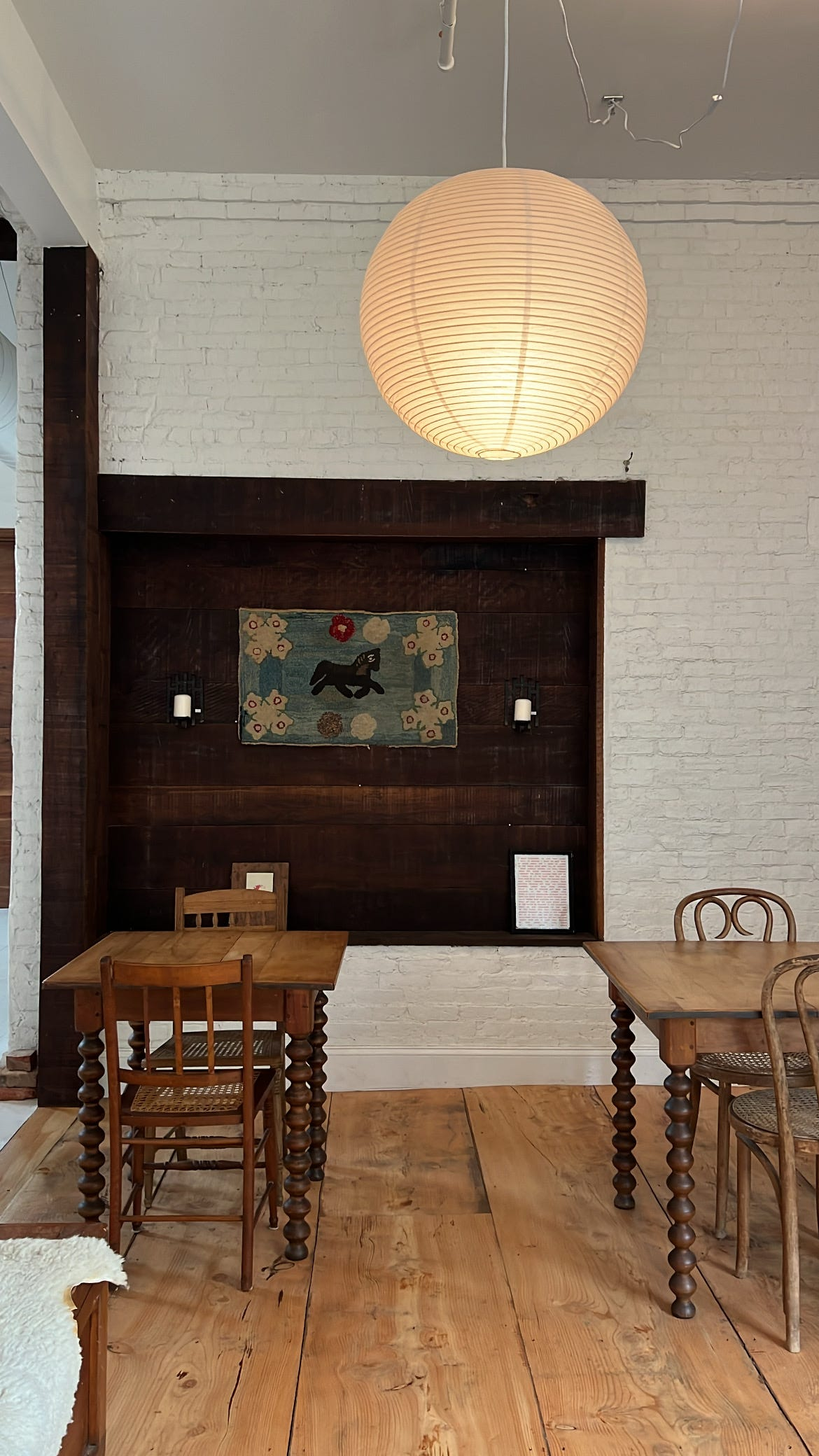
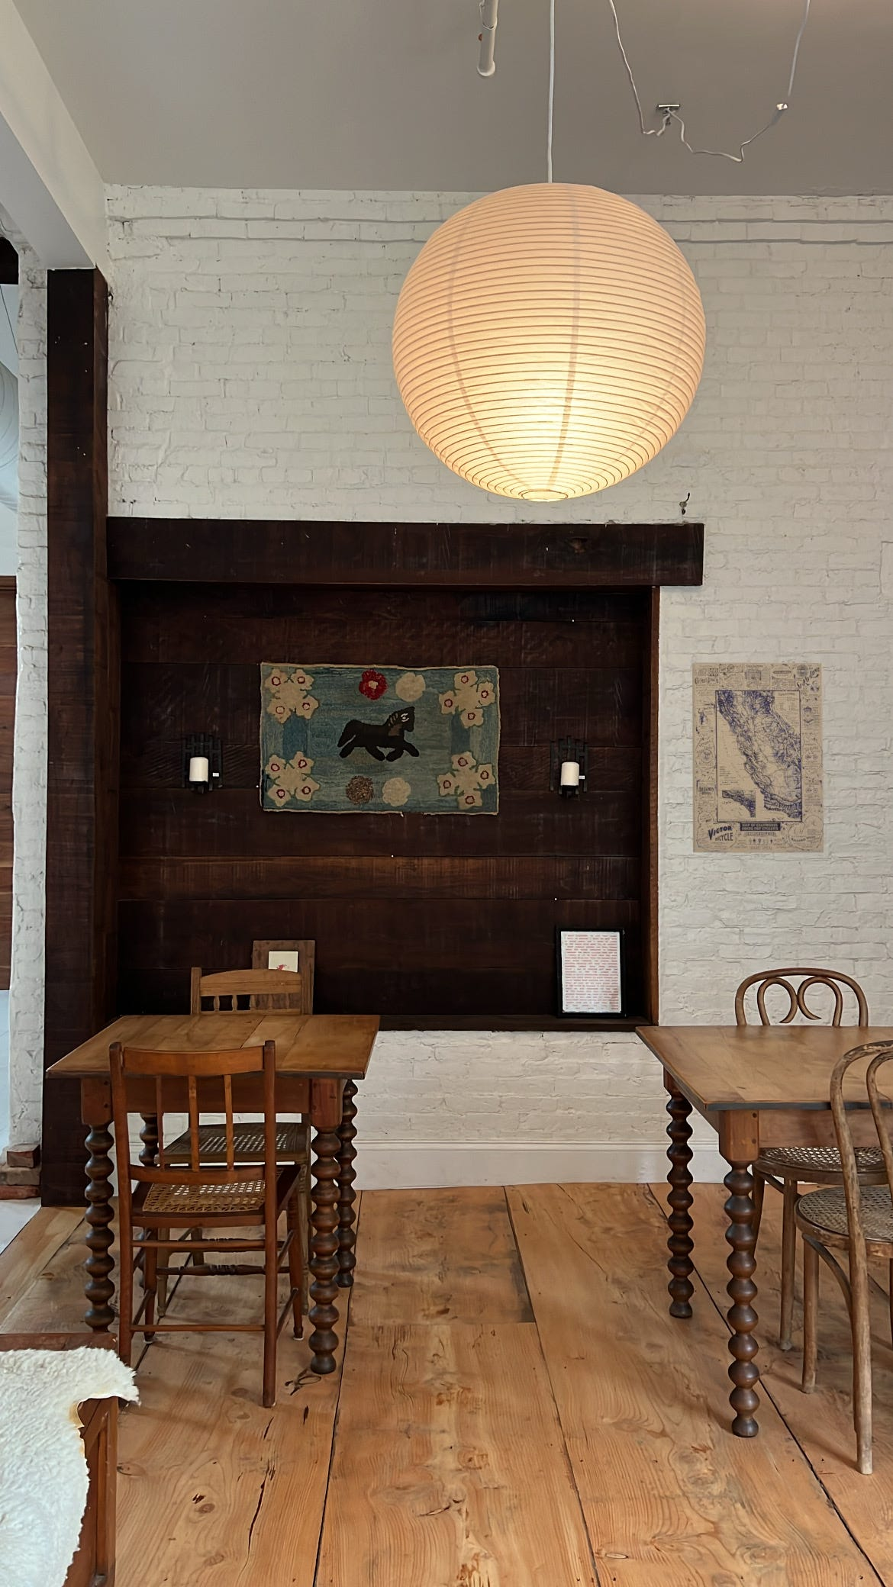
+ wall art [691,662,824,853]
